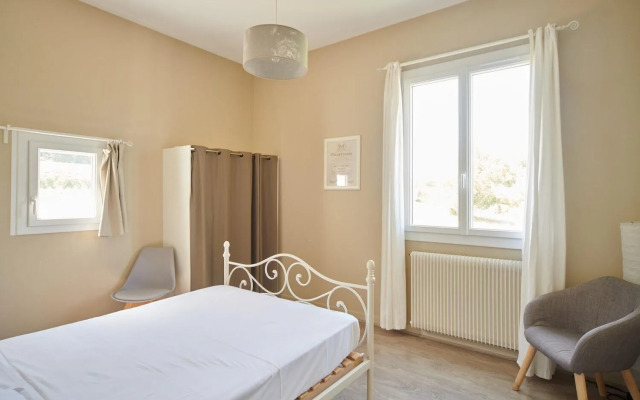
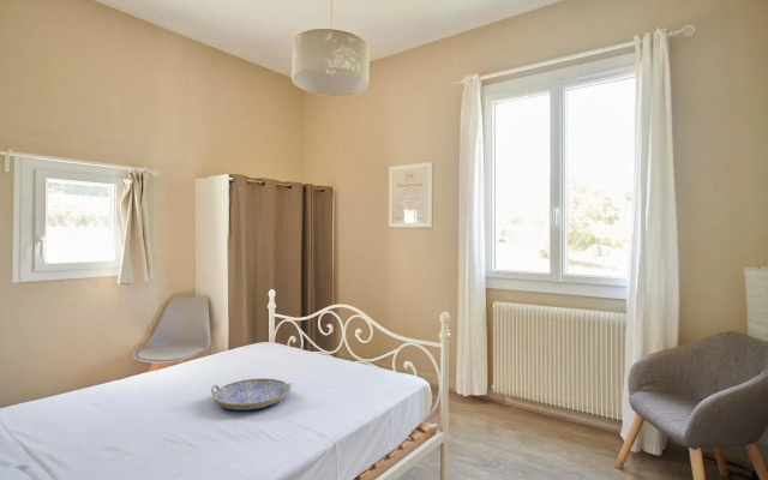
+ serving tray [210,378,294,412]
